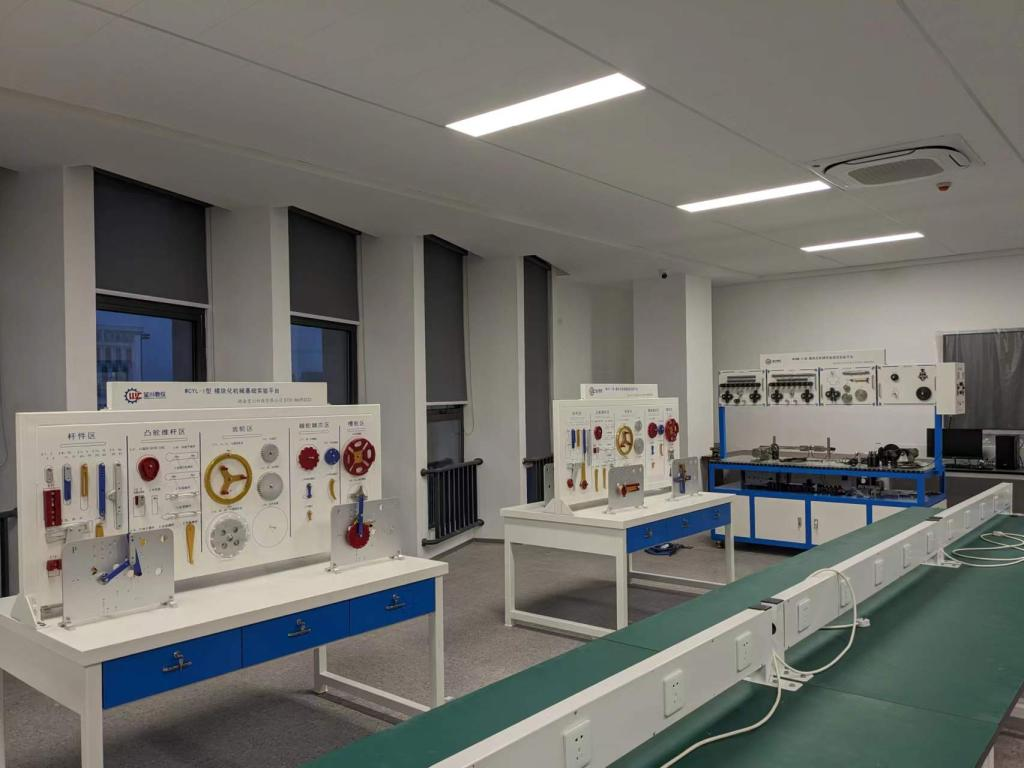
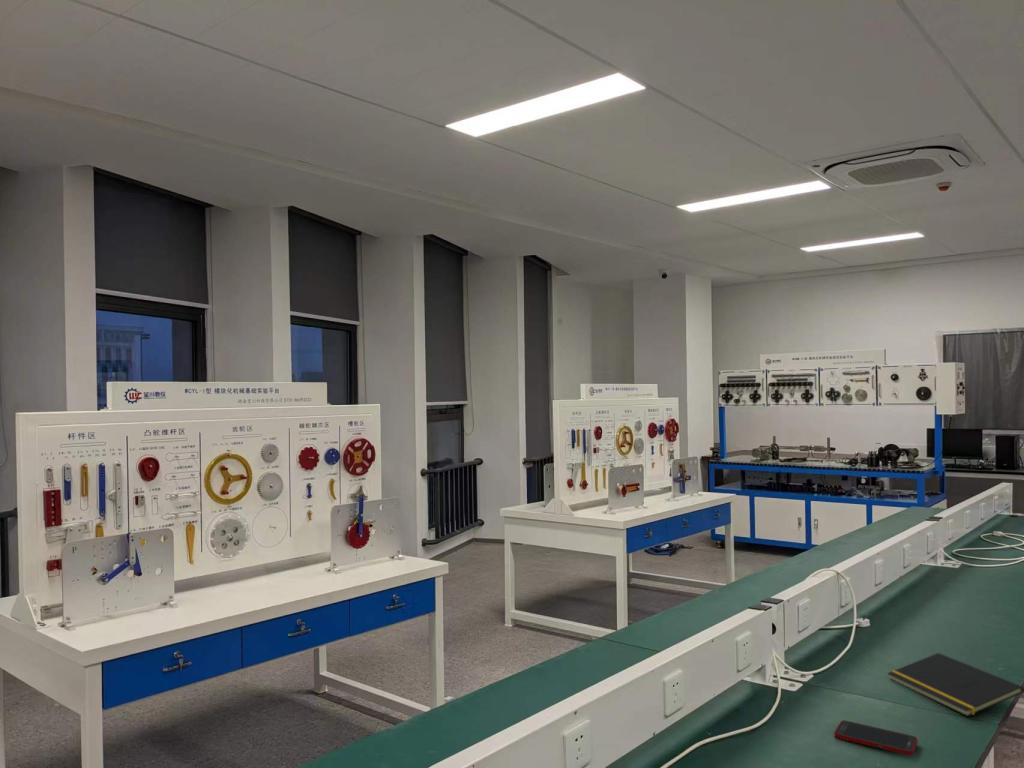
+ notepad [886,652,1024,718]
+ cell phone [833,719,919,756]
